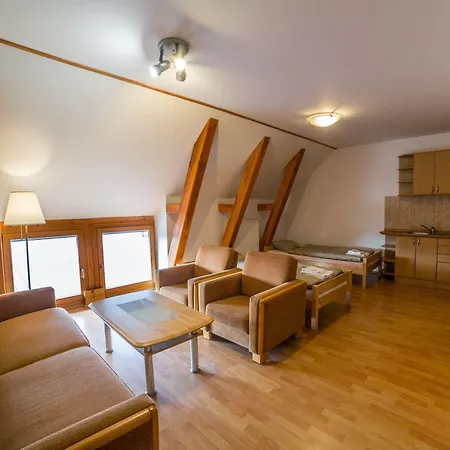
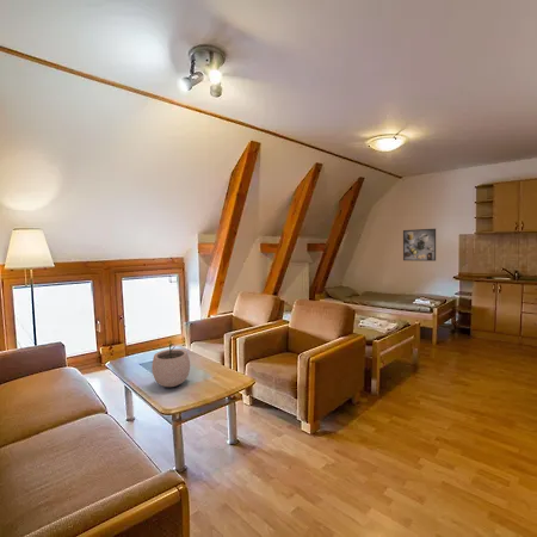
+ plant pot [150,341,191,388]
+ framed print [402,228,437,263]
